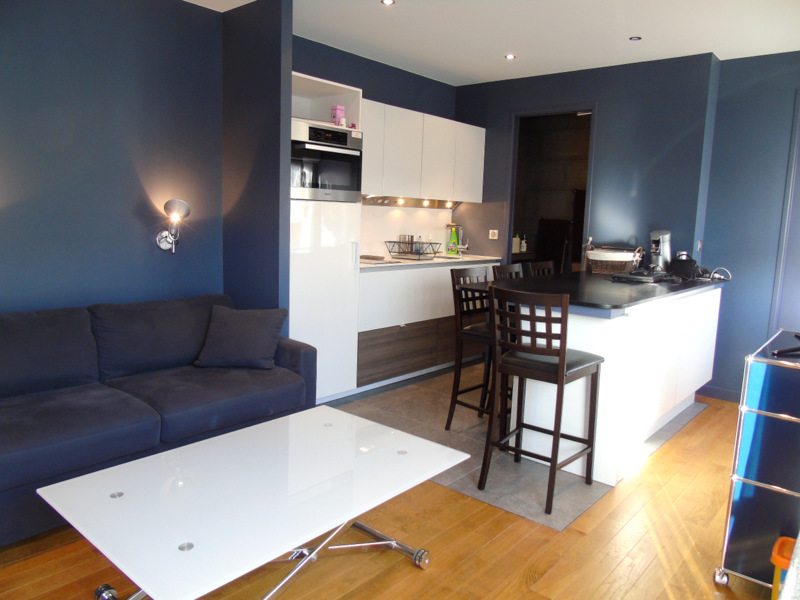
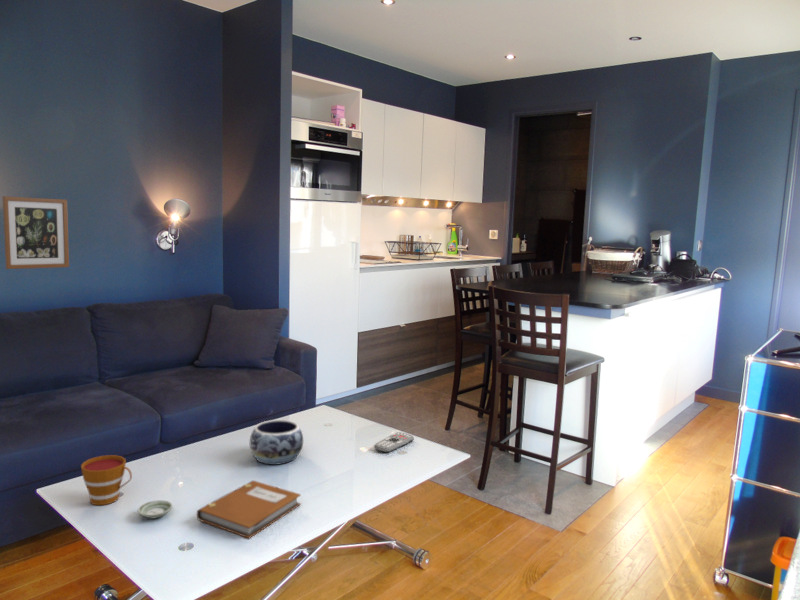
+ decorative bowl [249,419,304,466]
+ notebook [196,480,302,539]
+ saucer [137,499,174,520]
+ cup [80,454,133,506]
+ remote control [374,431,415,453]
+ wall art [2,195,70,270]
